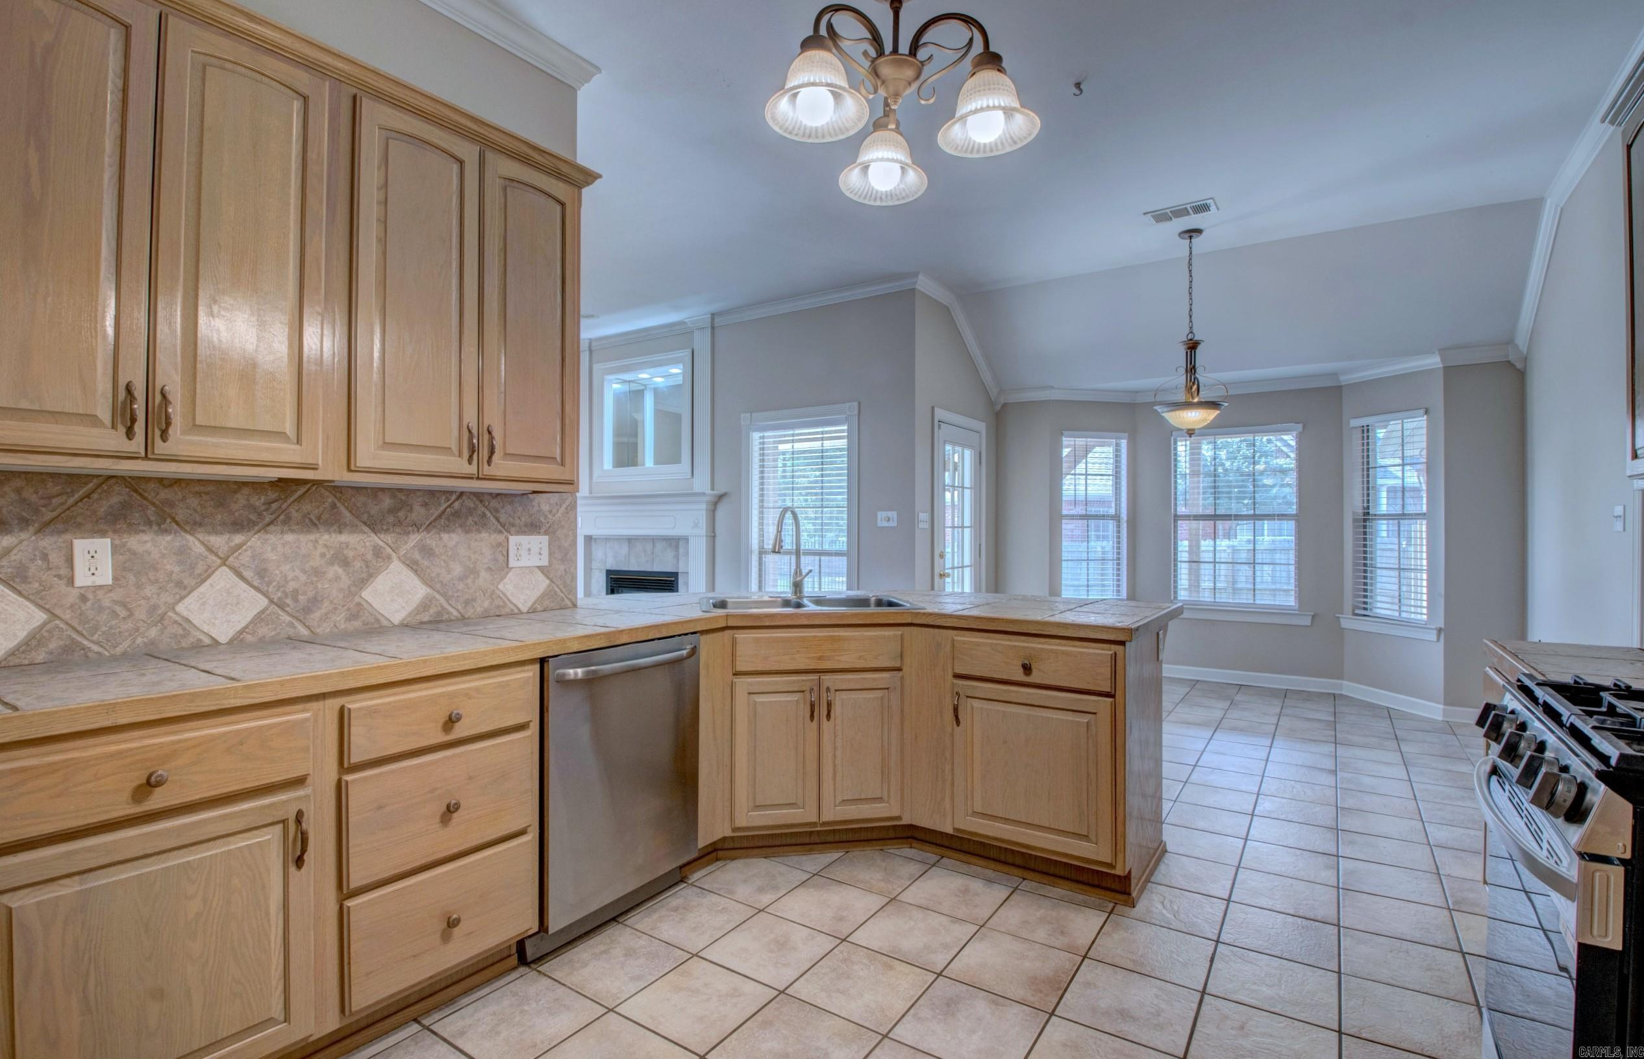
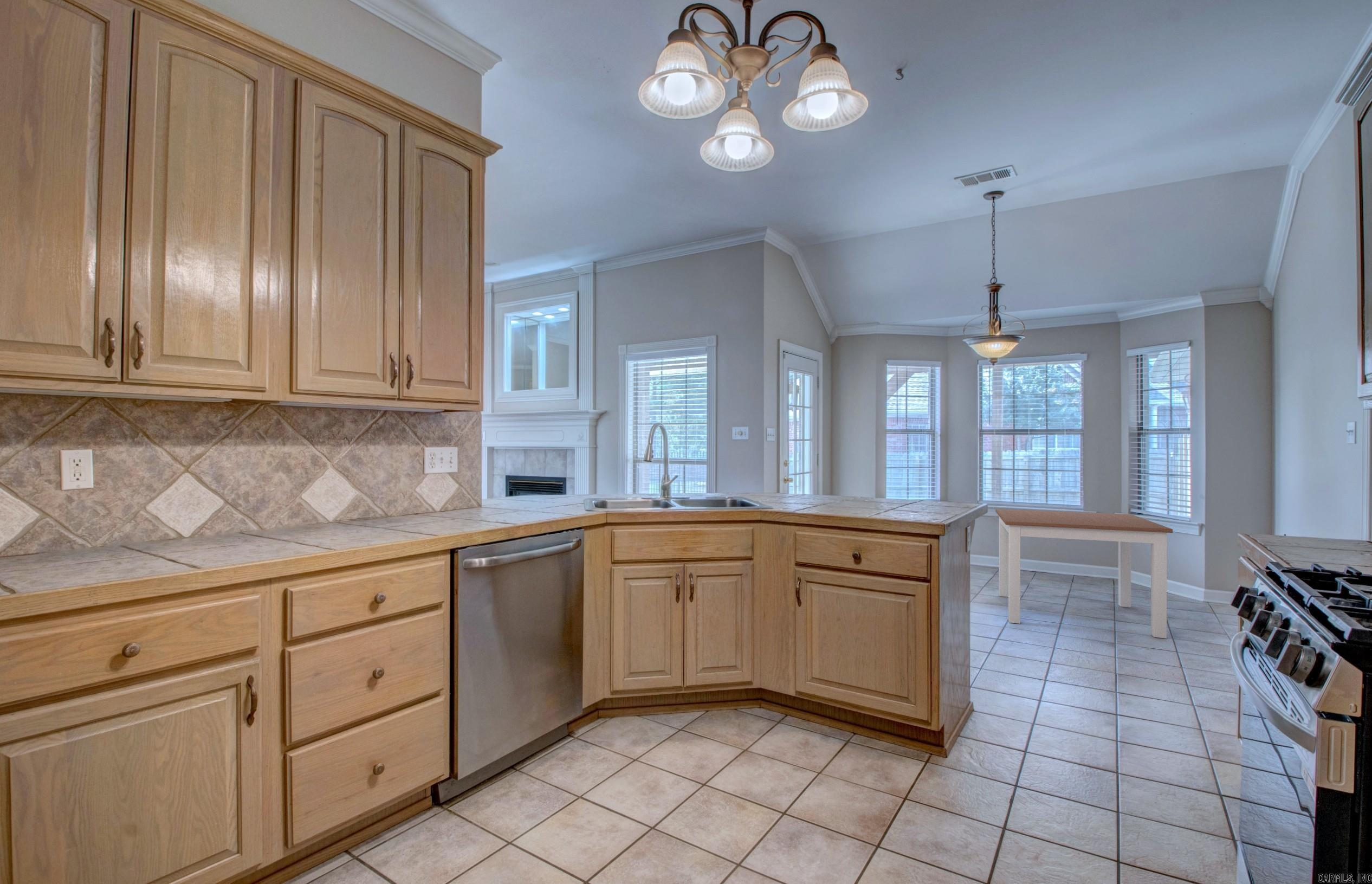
+ dining table [995,508,1173,639]
